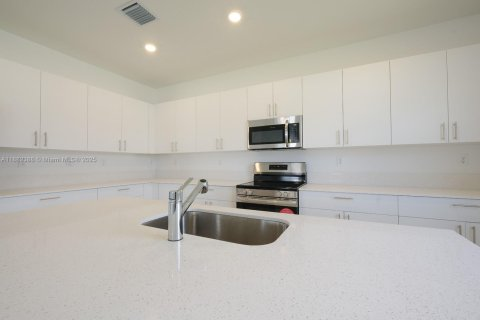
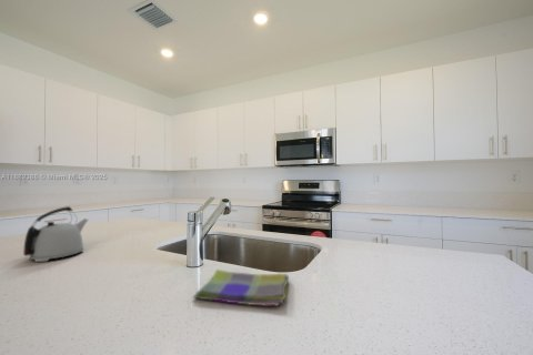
+ dish towel [192,268,290,307]
+ kettle [22,205,89,263]
